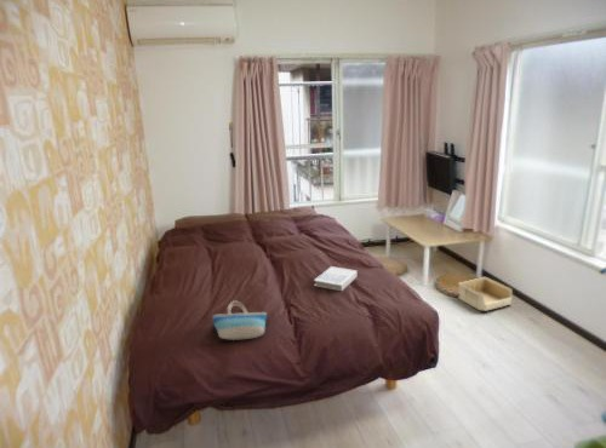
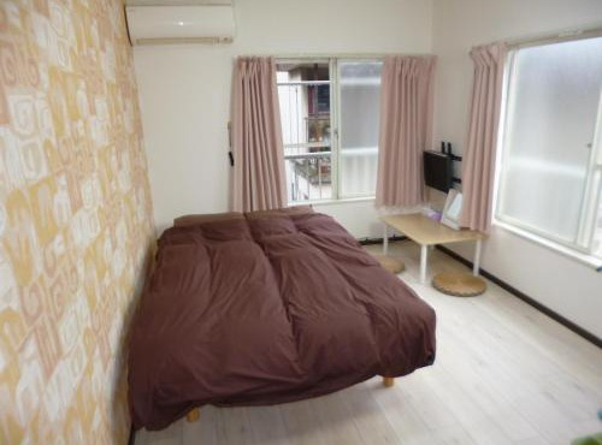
- storage bin [457,276,514,312]
- hardback book [313,265,359,292]
- tote bag [211,299,268,341]
